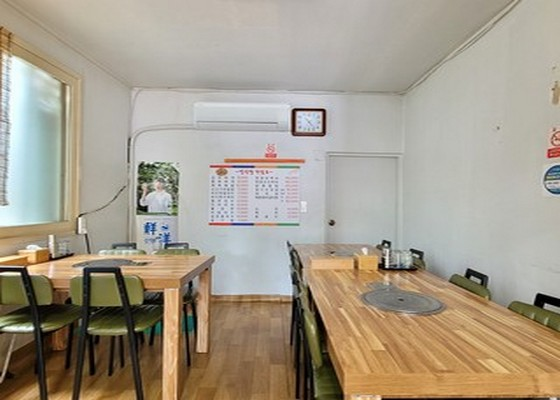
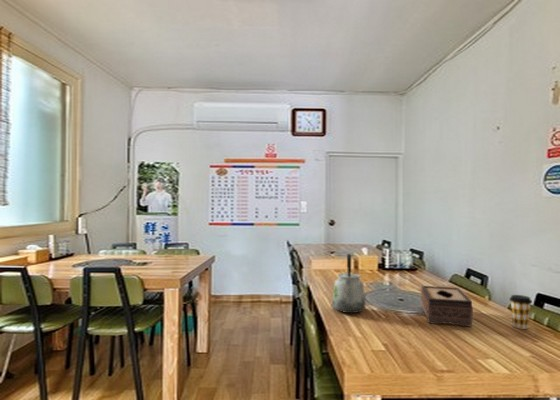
+ kettle [331,253,367,314]
+ tissue box [420,285,474,328]
+ coffee cup [508,294,533,330]
